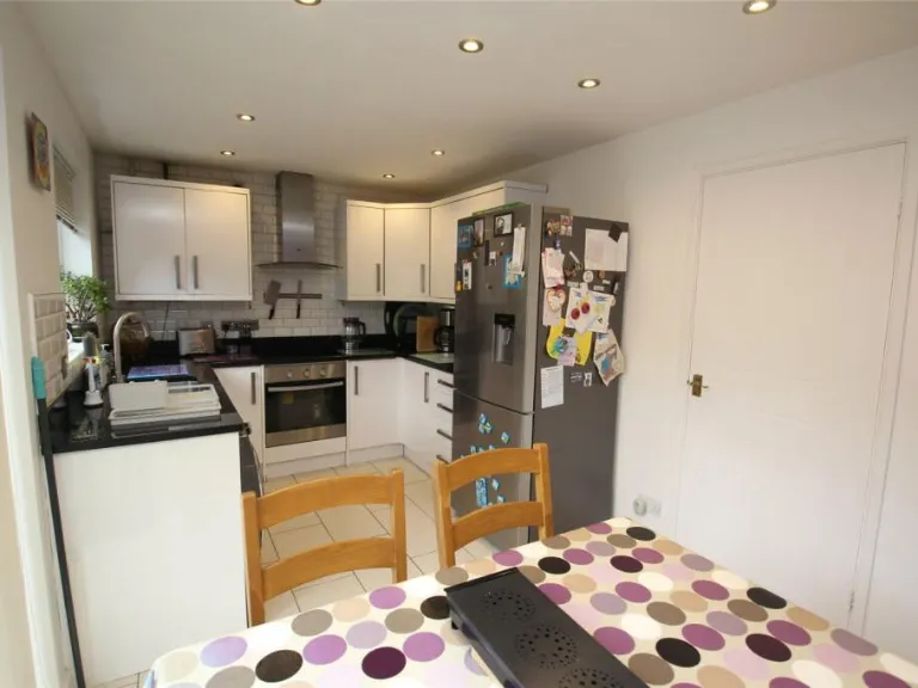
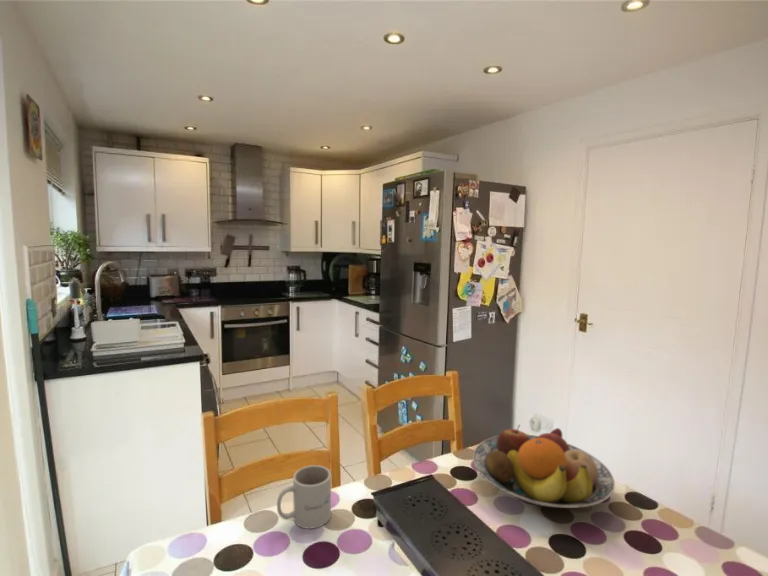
+ fruit bowl [472,424,616,509]
+ mug [276,464,332,529]
